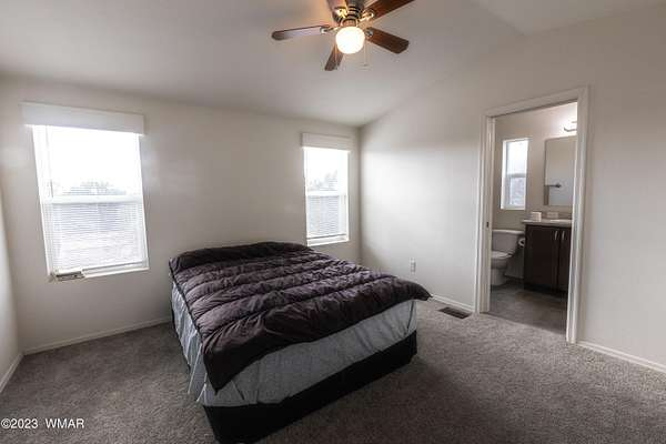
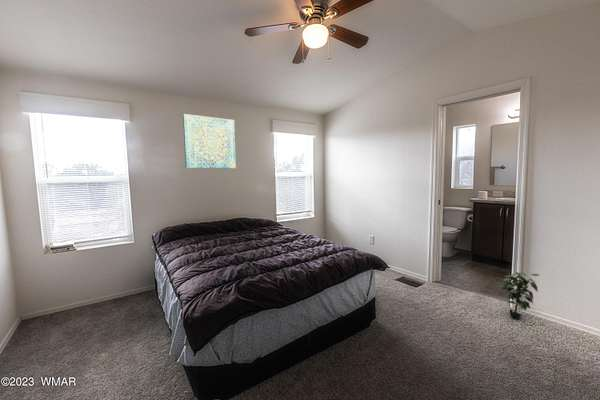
+ wall art [182,113,237,169]
+ potted plant [497,270,540,319]
